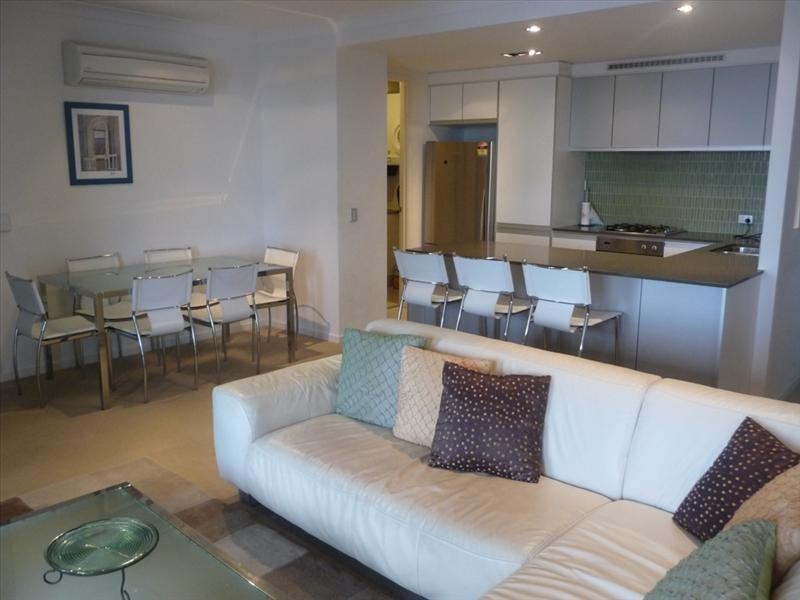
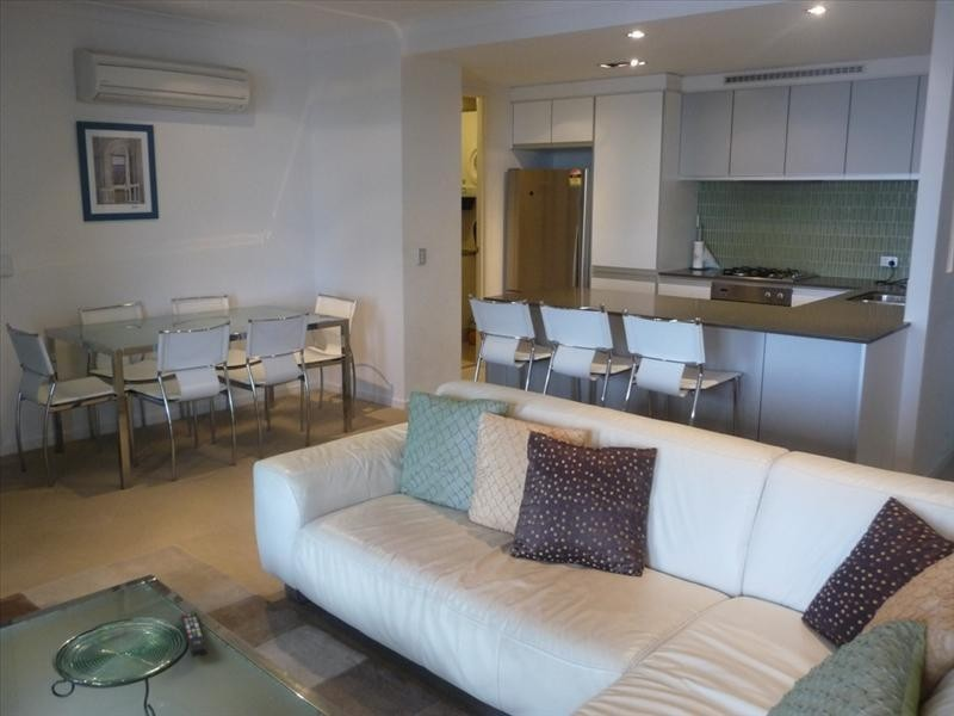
+ remote control [180,611,209,658]
